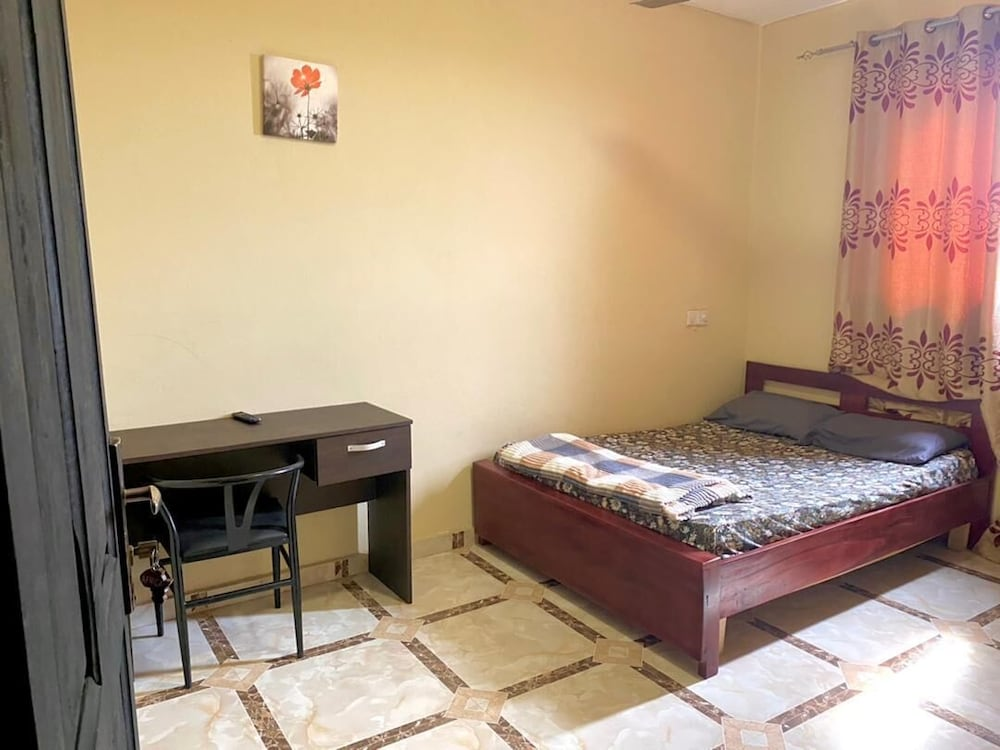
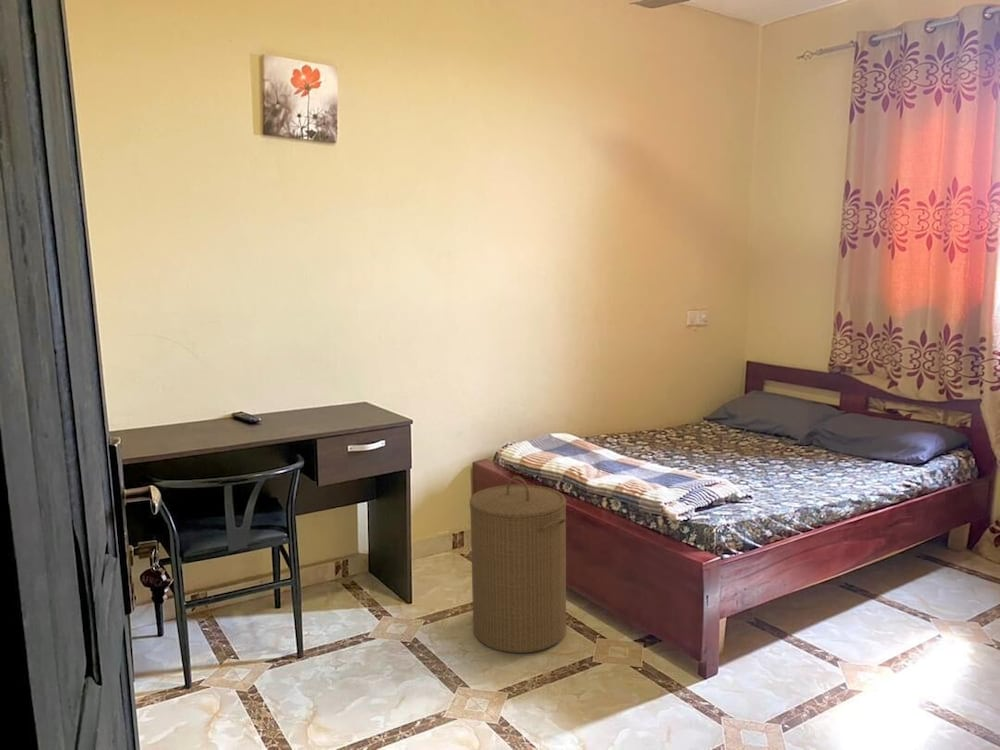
+ laundry hamper [468,475,567,654]
